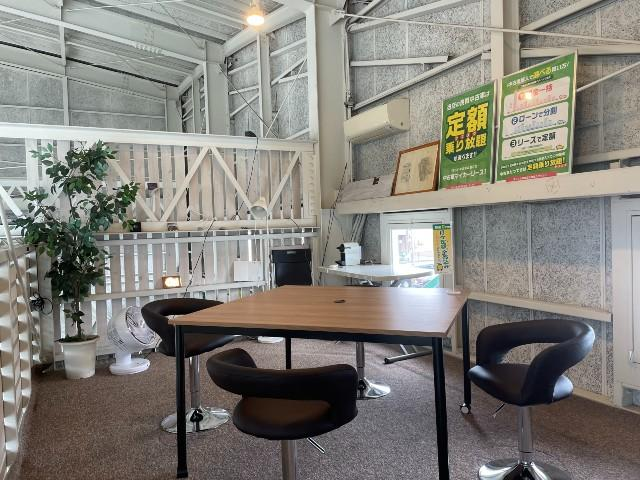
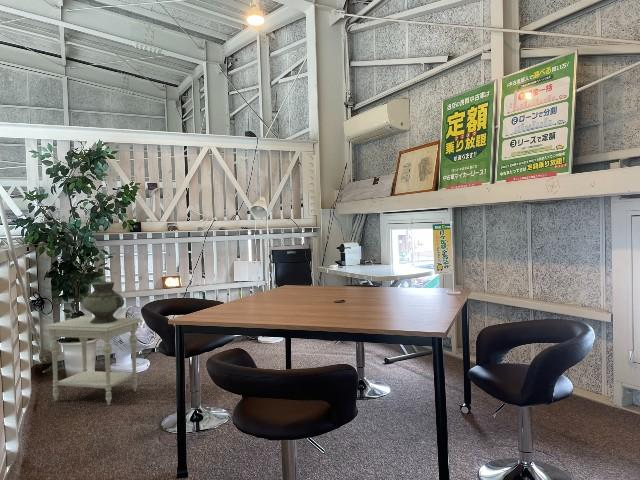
+ side table [43,316,142,406]
+ vase [81,280,125,324]
